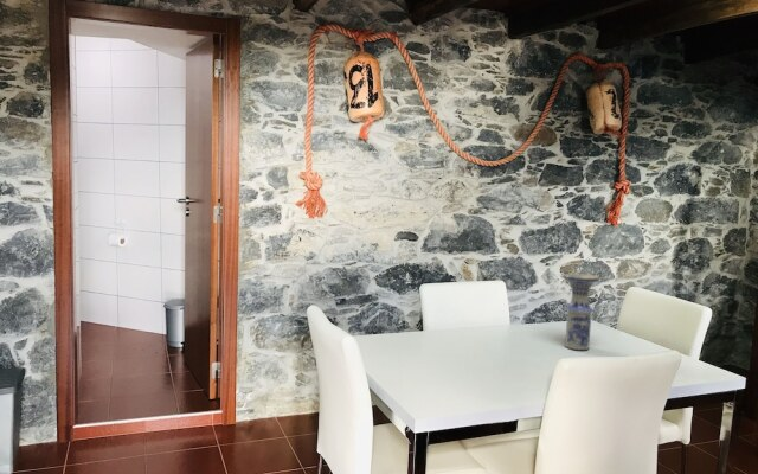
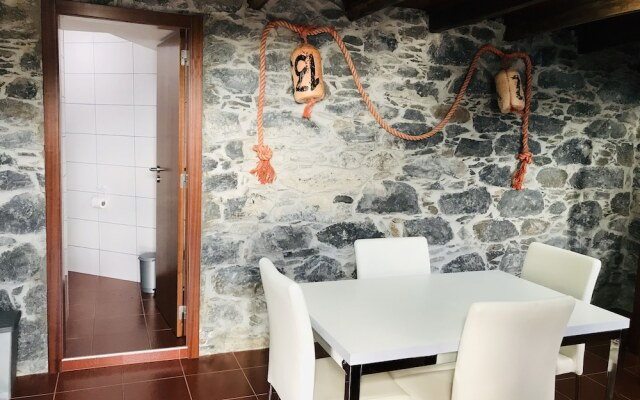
- vase [563,273,600,351]
